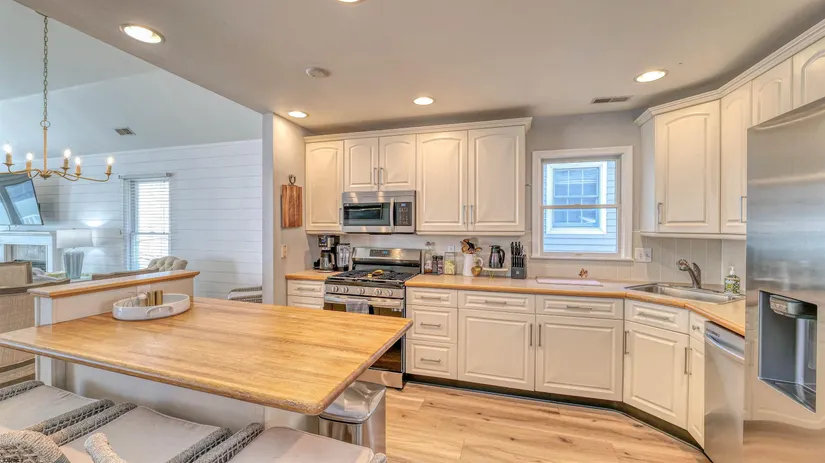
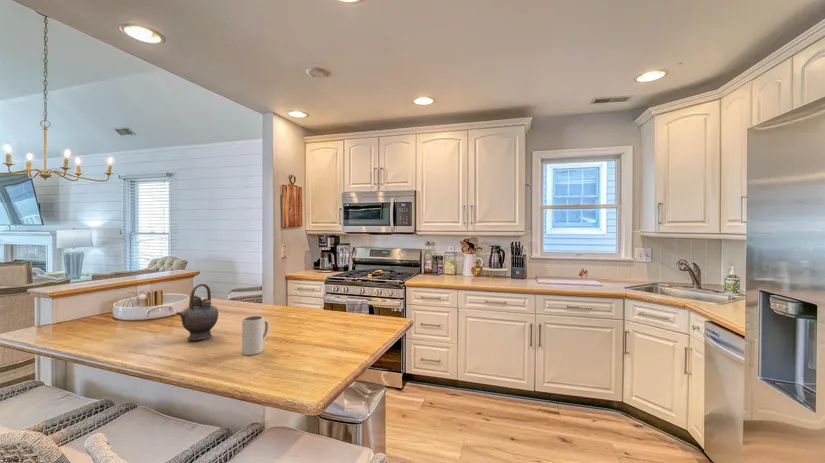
+ teapot [175,283,219,341]
+ mug [241,315,270,356]
